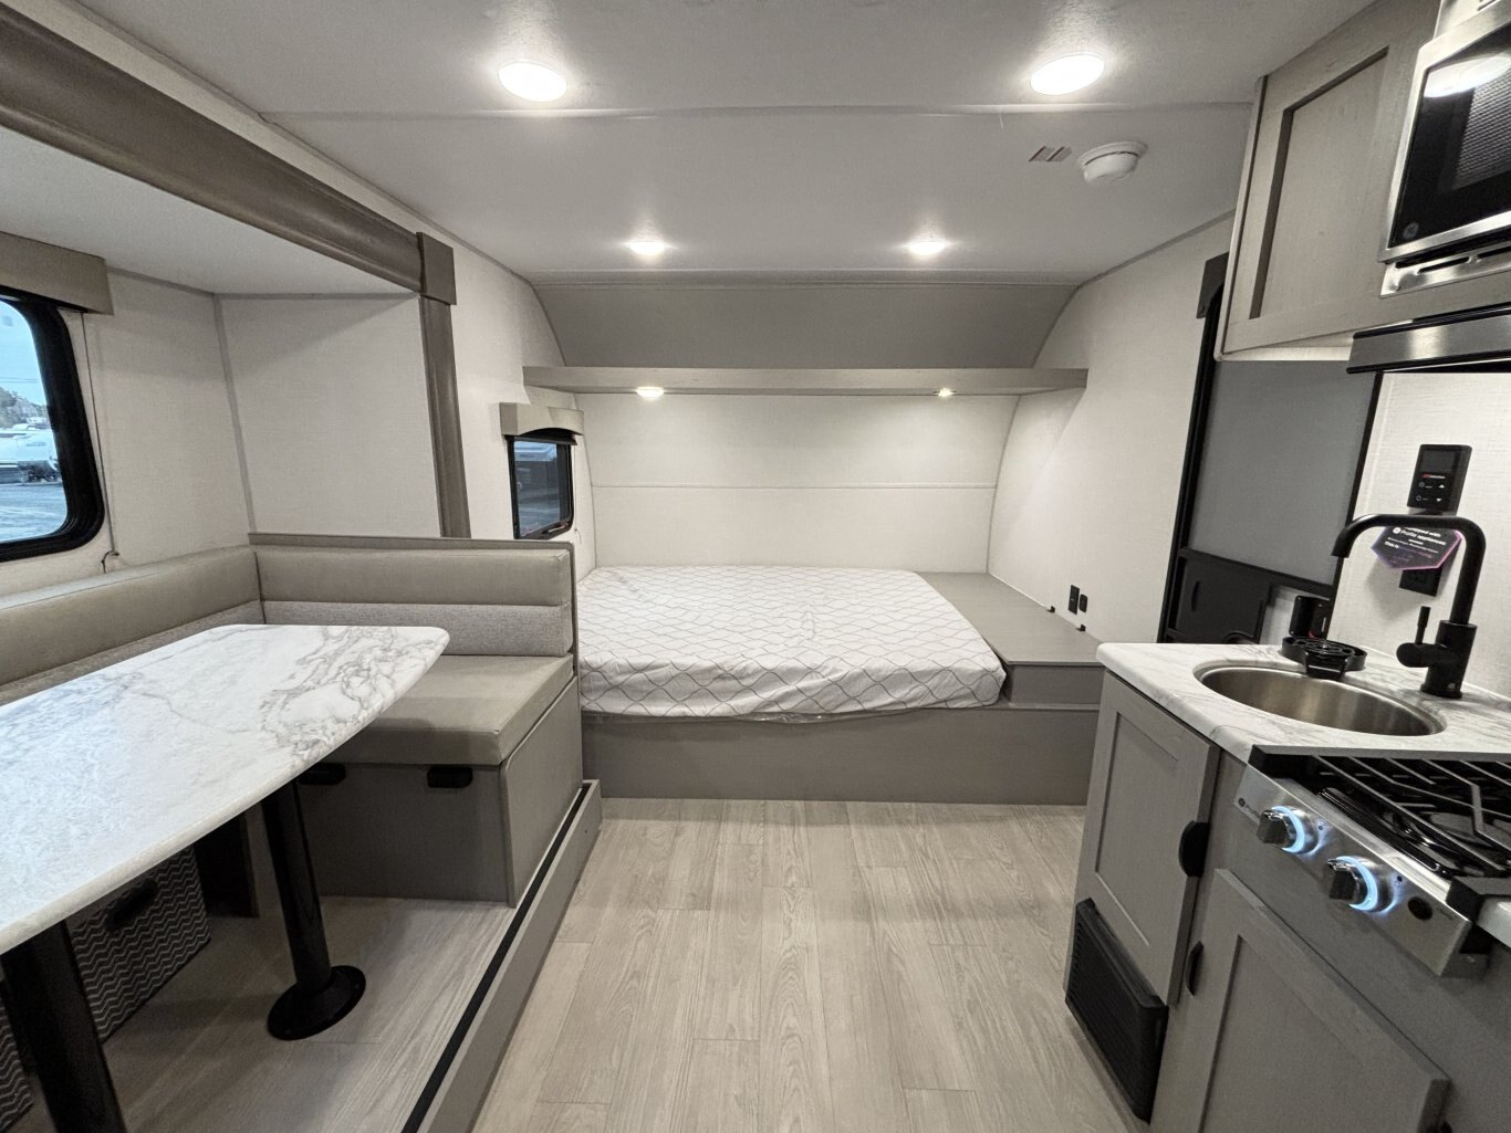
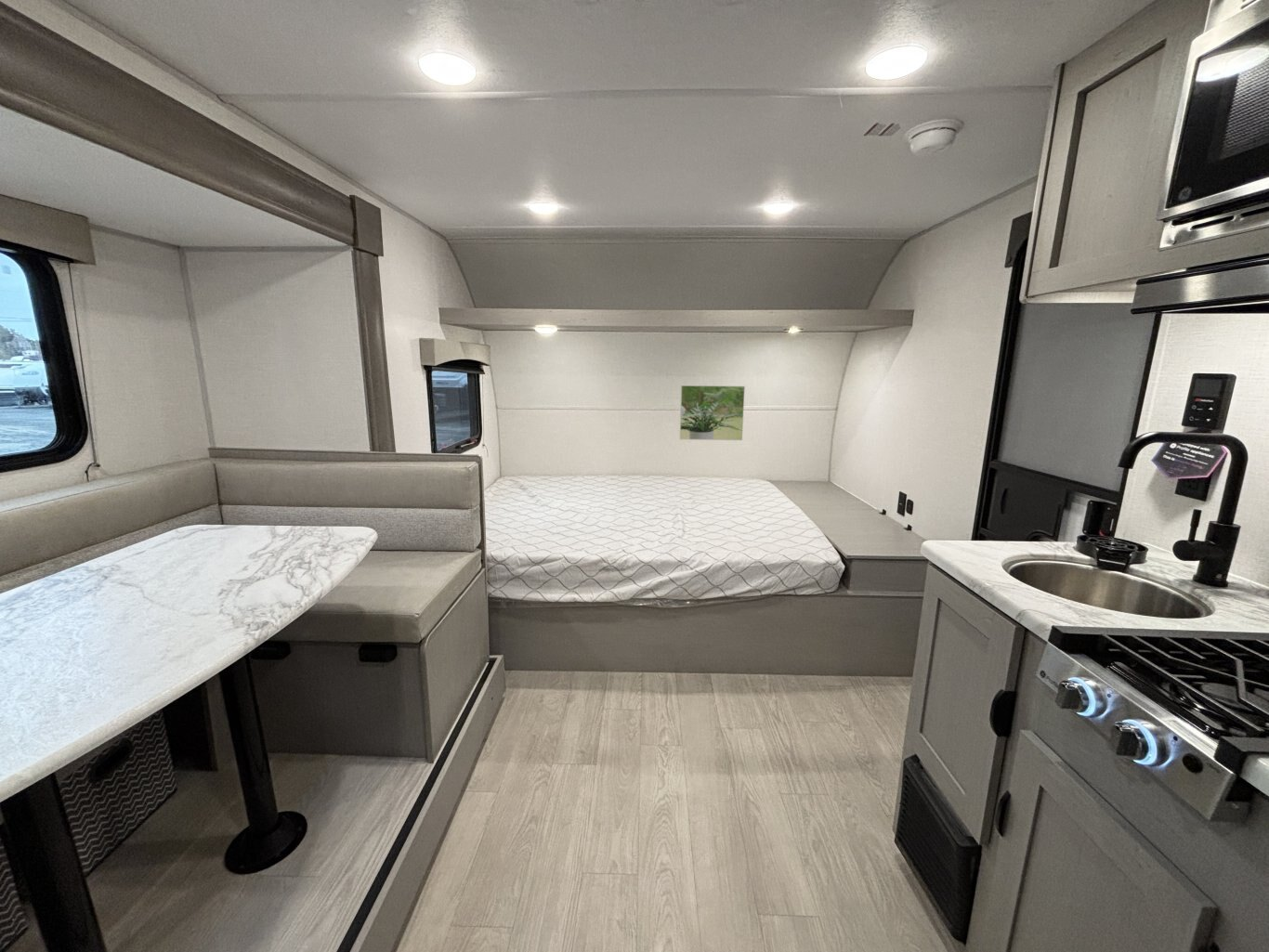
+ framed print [679,385,746,441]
